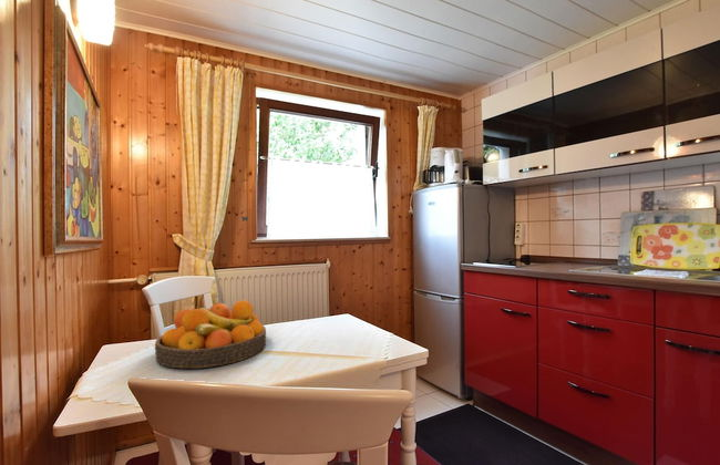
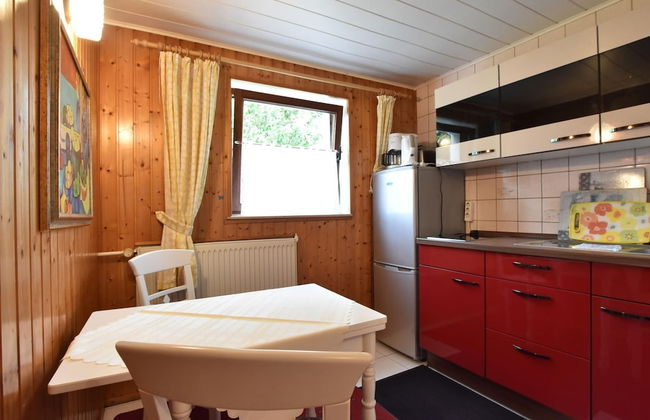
- fruit bowl [154,299,267,370]
